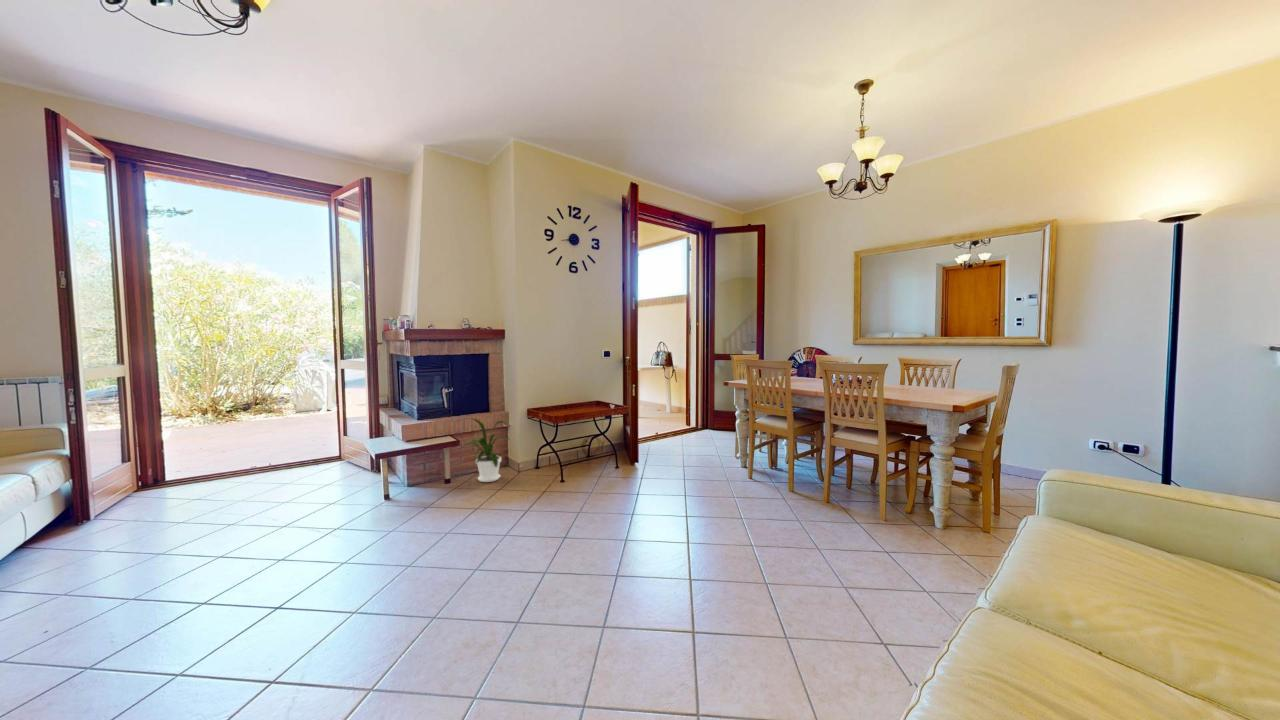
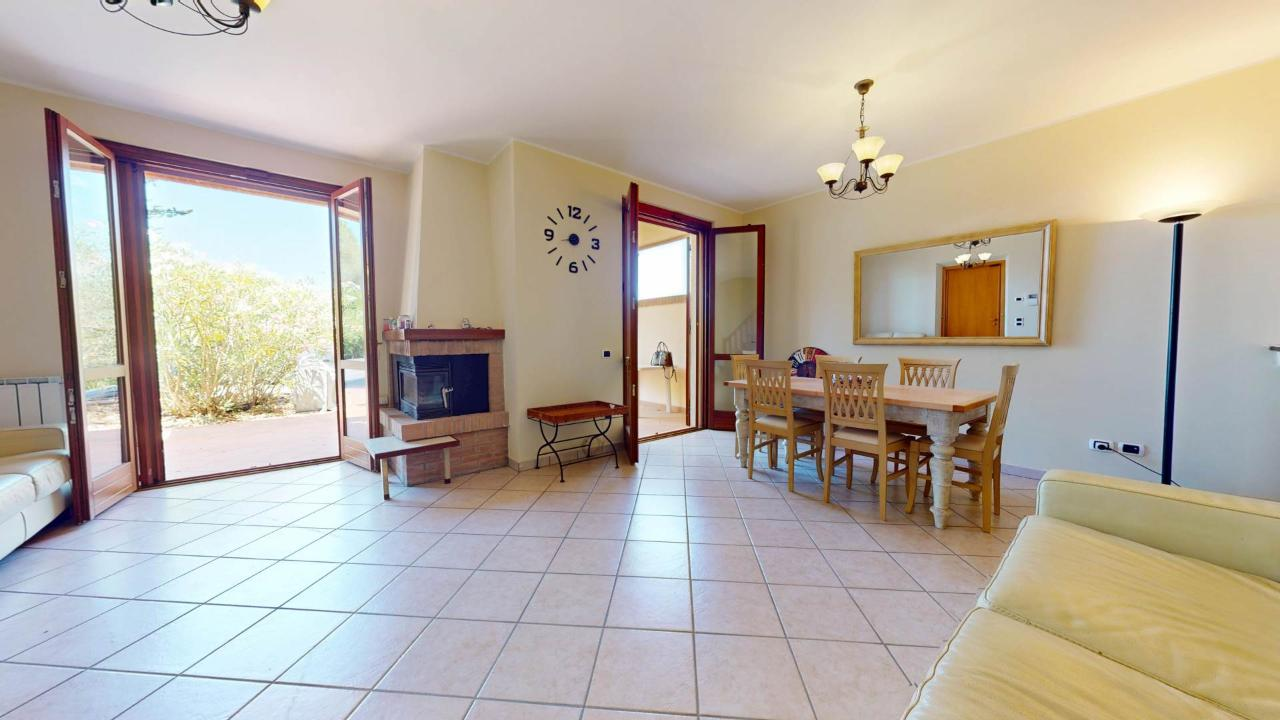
- house plant [459,417,514,483]
